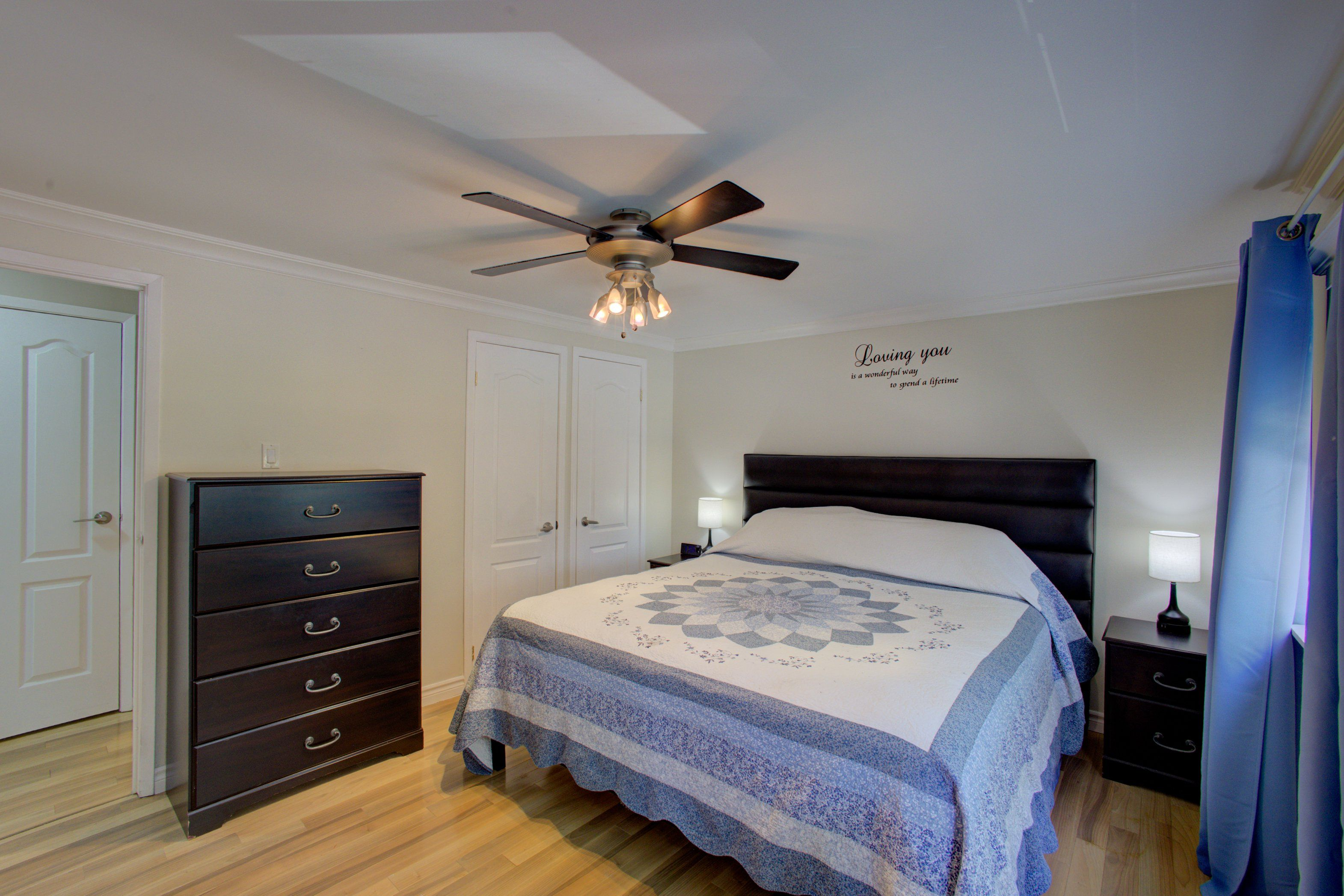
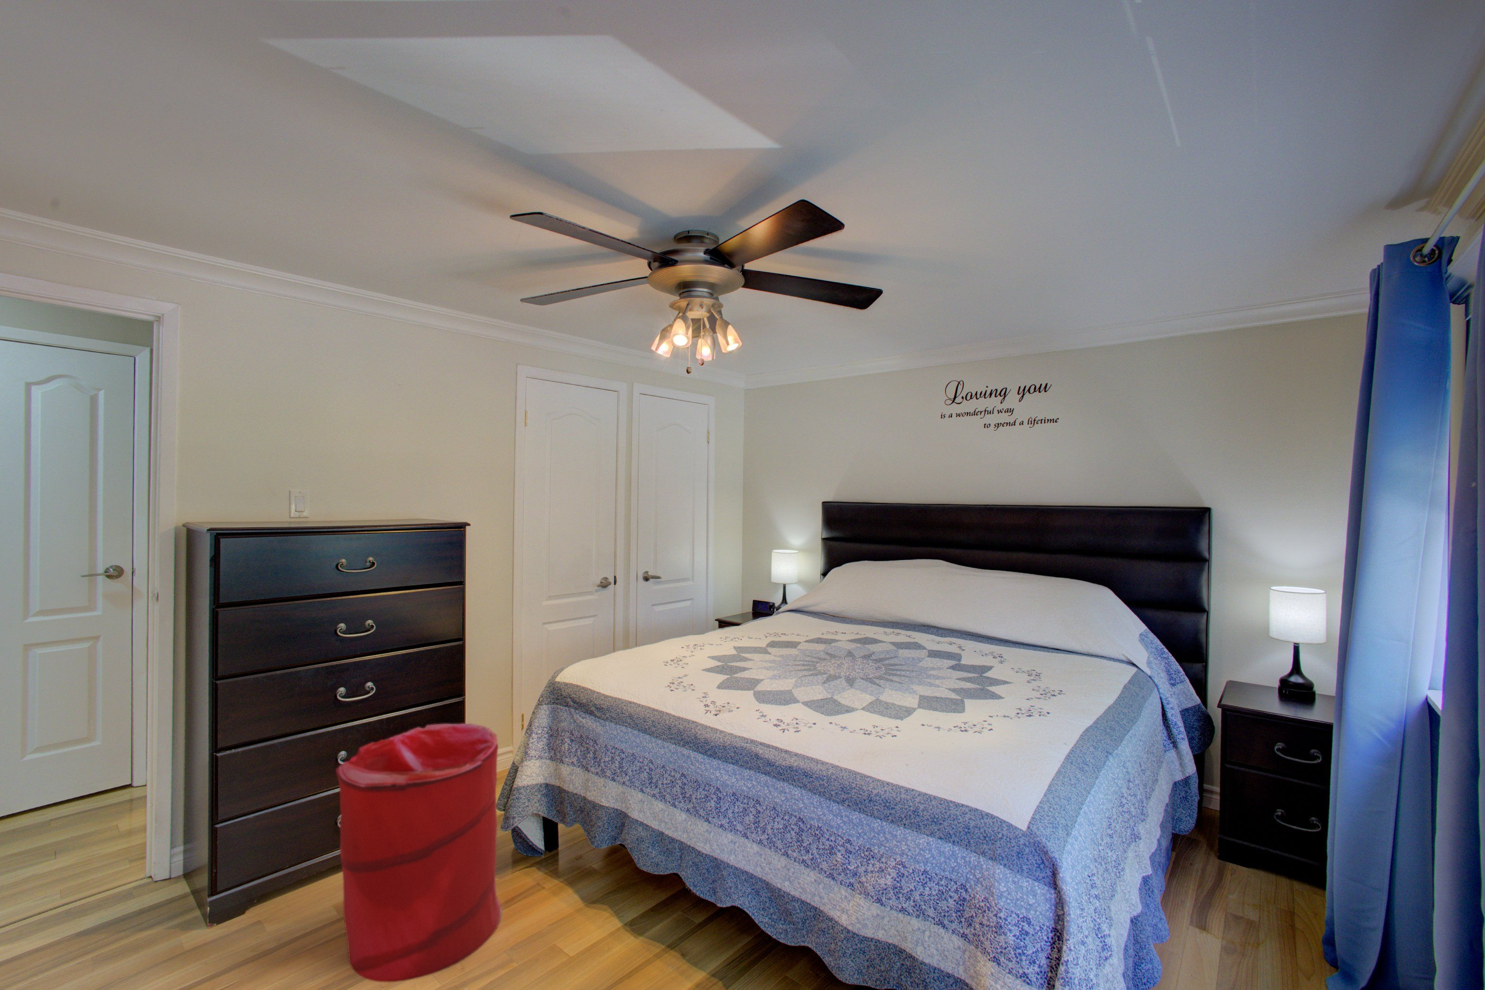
+ laundry hamper [335,723,502,982]
